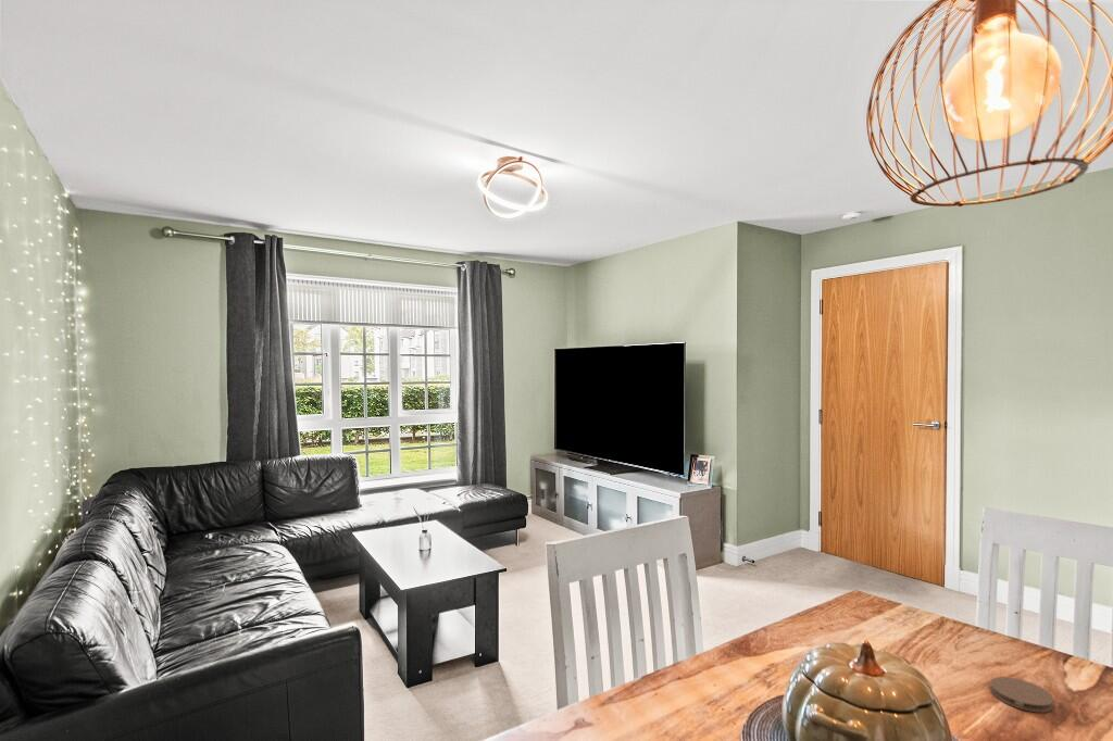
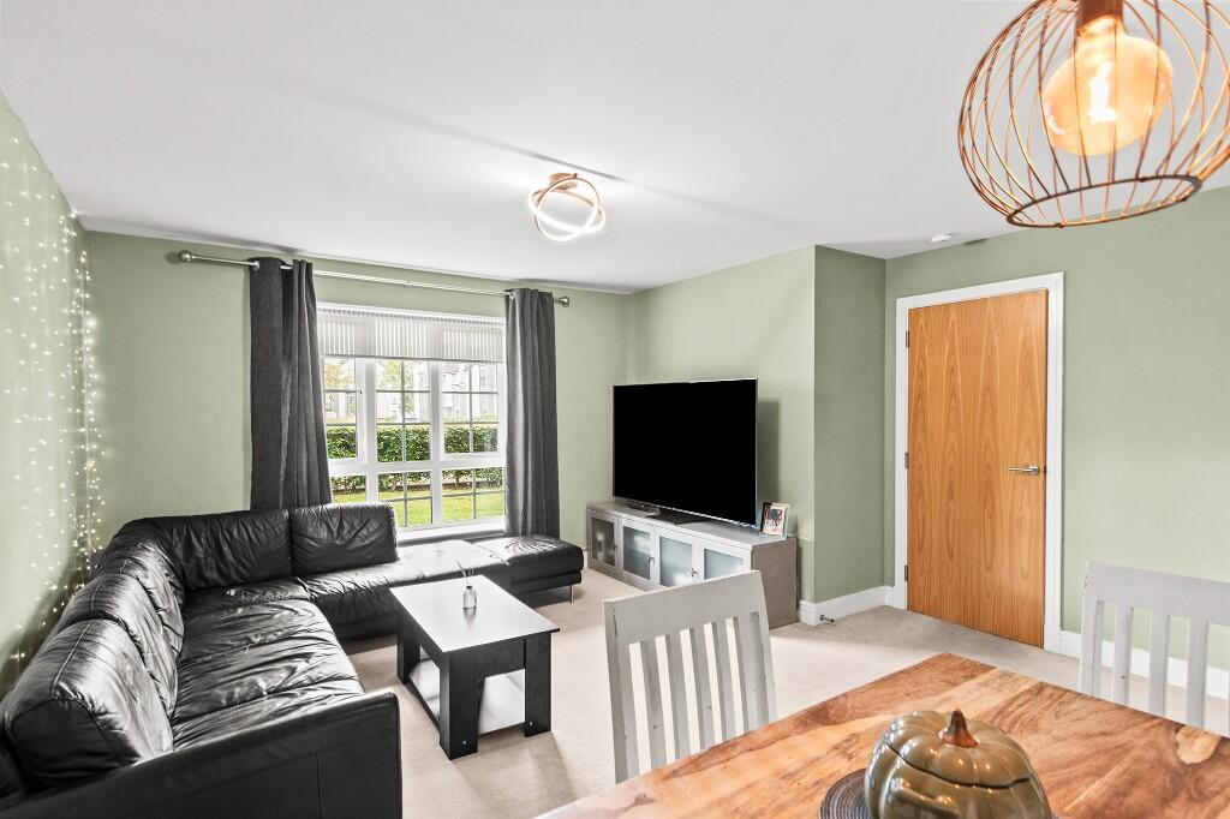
- coaster [989,676,1054,713]
